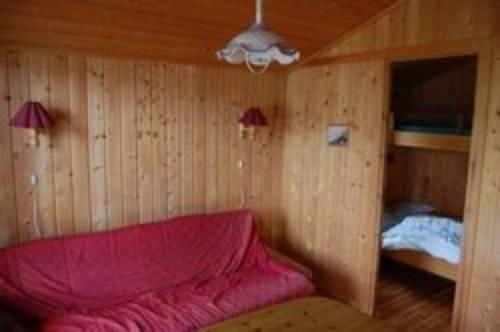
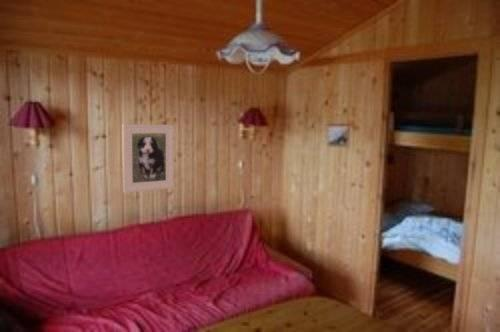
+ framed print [121,123,175,194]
